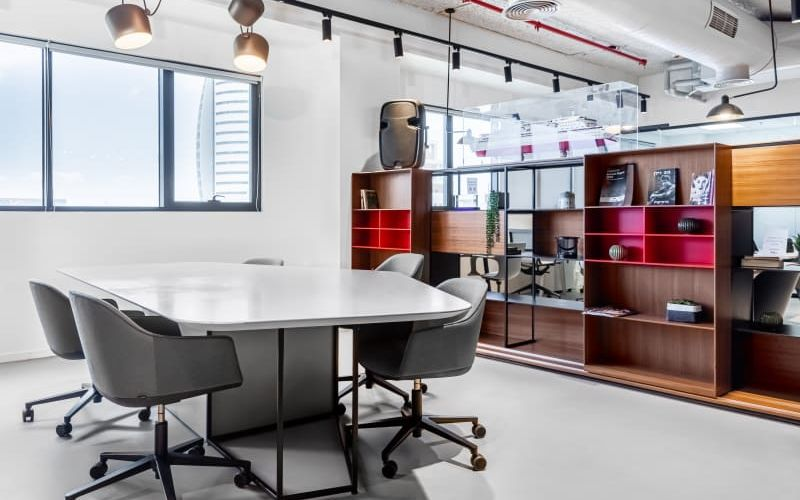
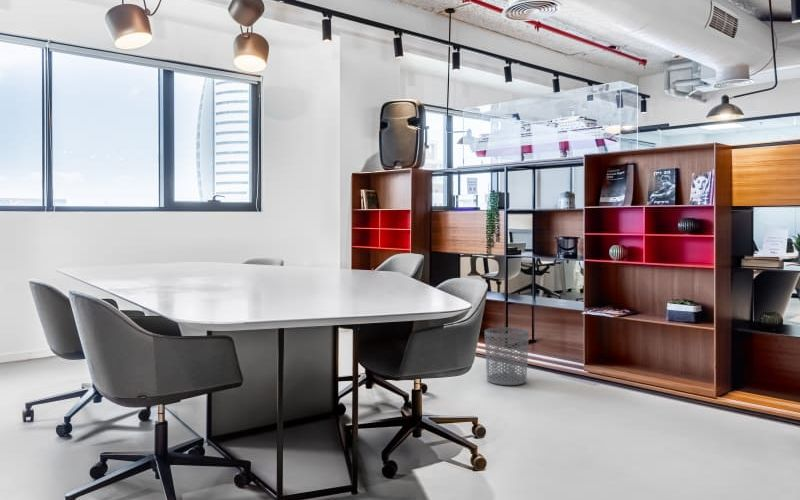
+ waste bin [484,326,530,386]
